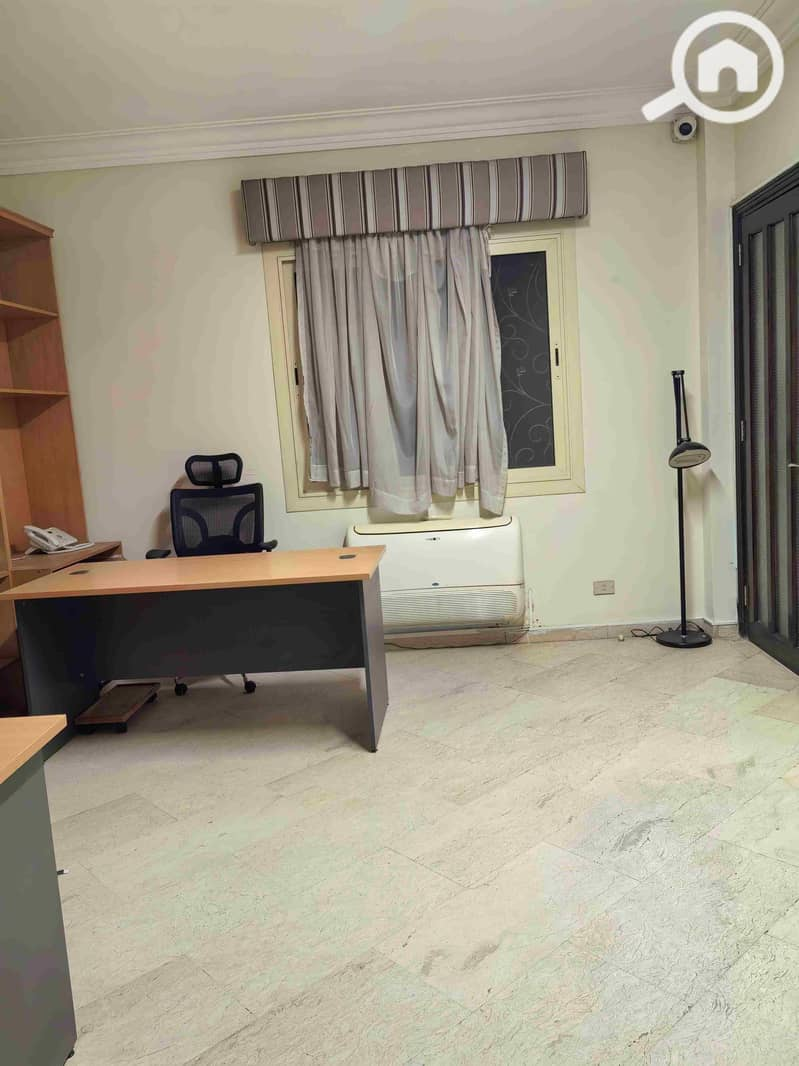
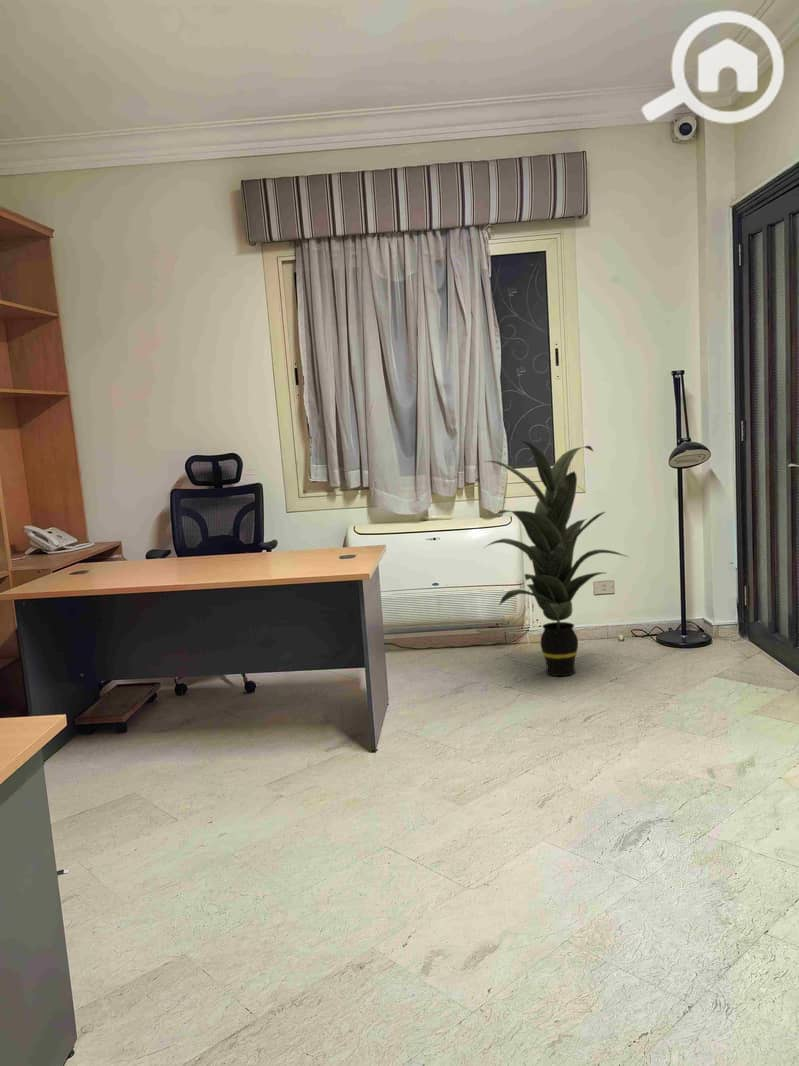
+ indoor plant [483,439,629,677]
